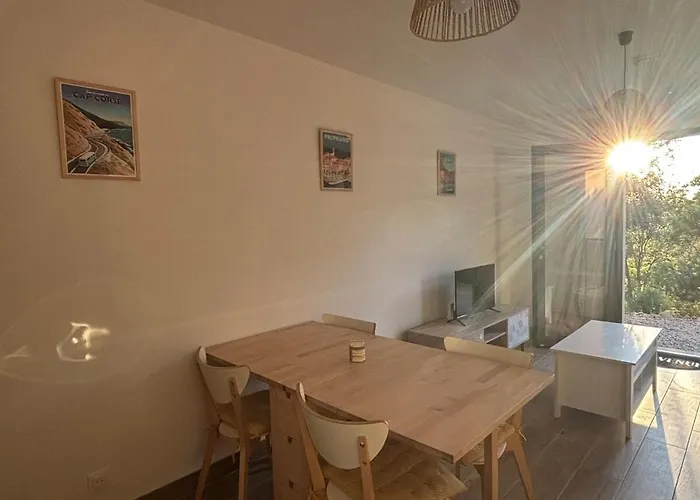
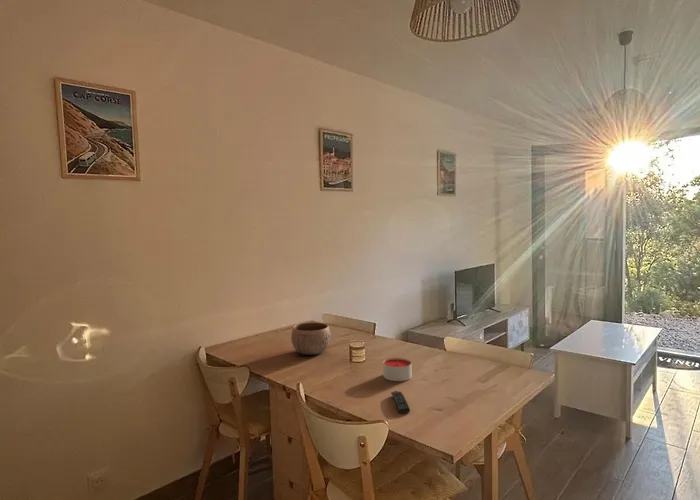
+ bowl [290,321,332,356]
+ candle [382,357,413,382]
+ remote control [390,390,411,414]
